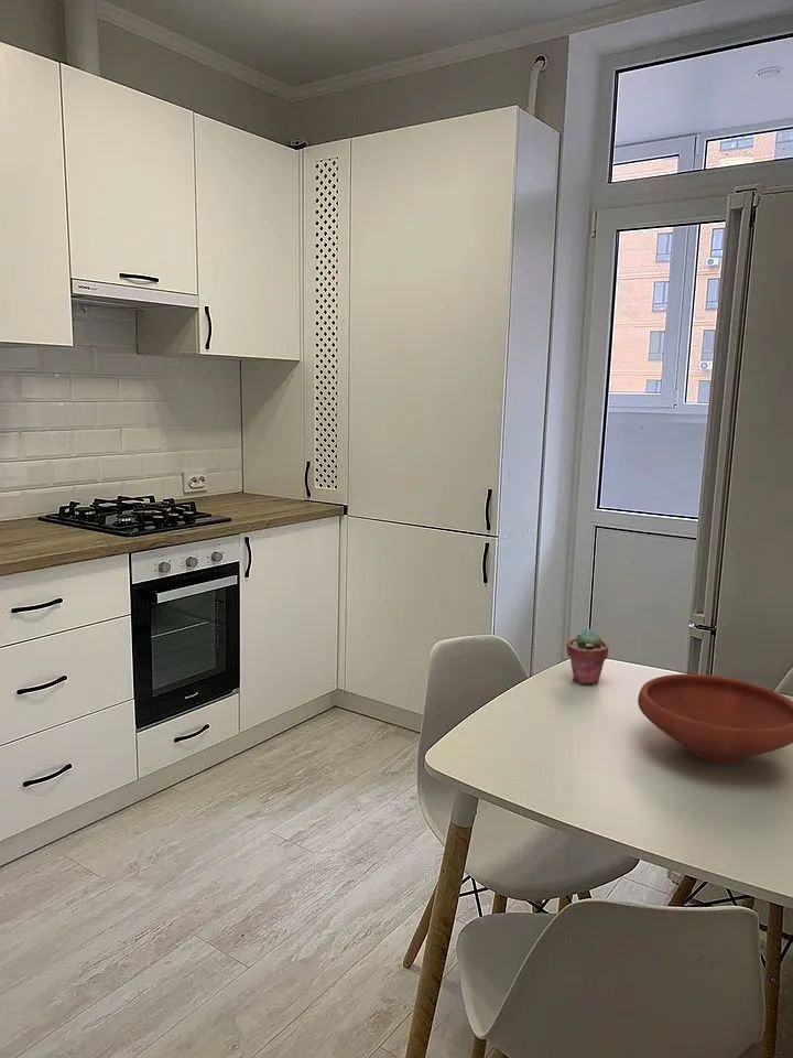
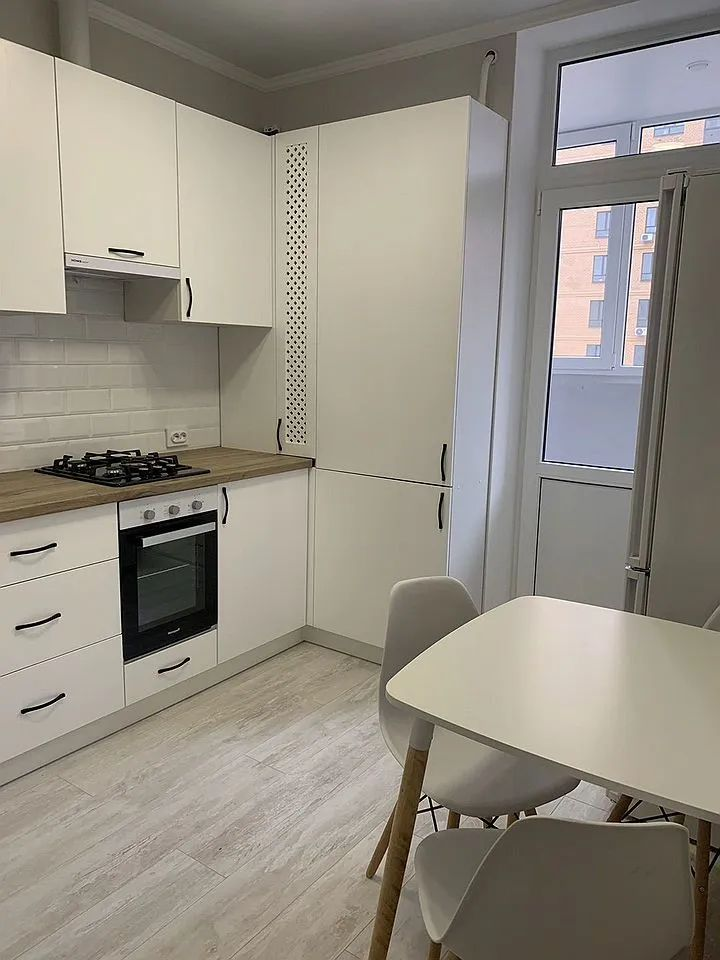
- potted succulent [565,628,609,685]
- bowl [637,673,793,764]
